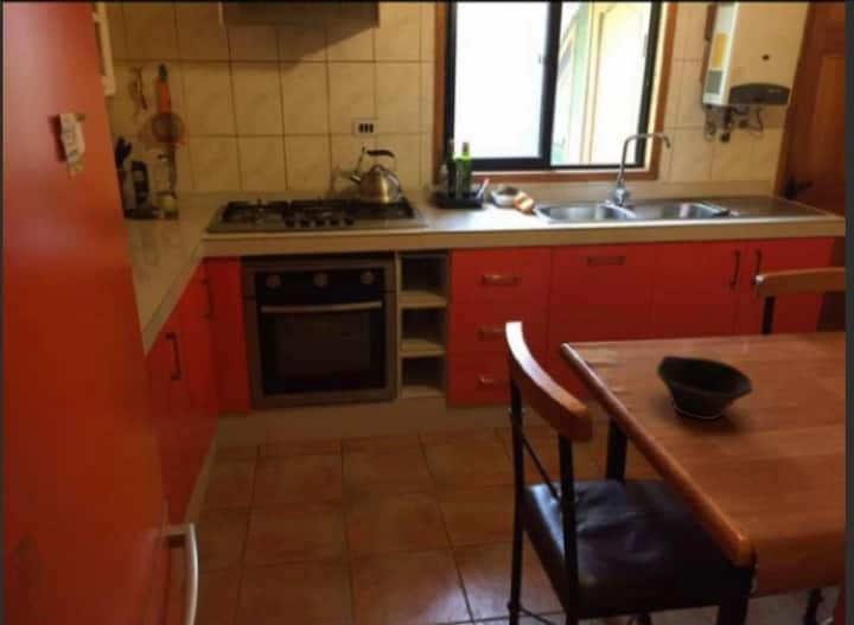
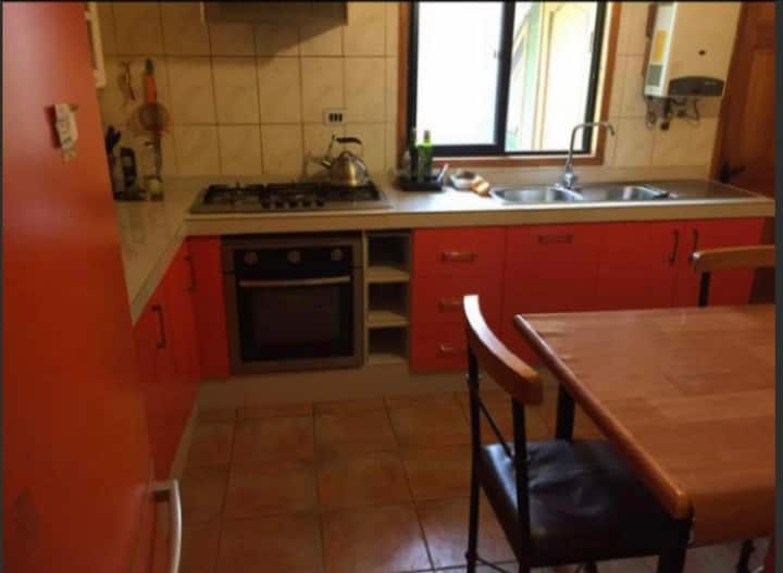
- bowl [656,355,754,421]
